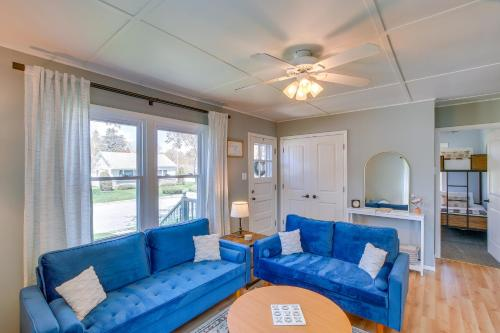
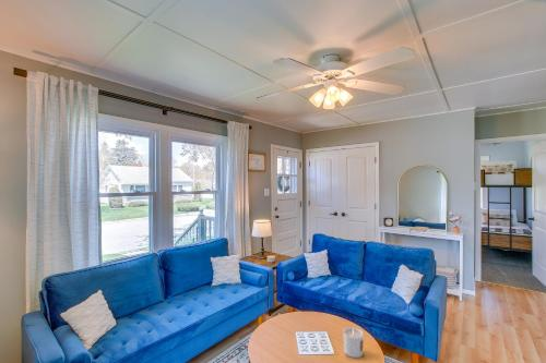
+ candle [342,326,365,359]
